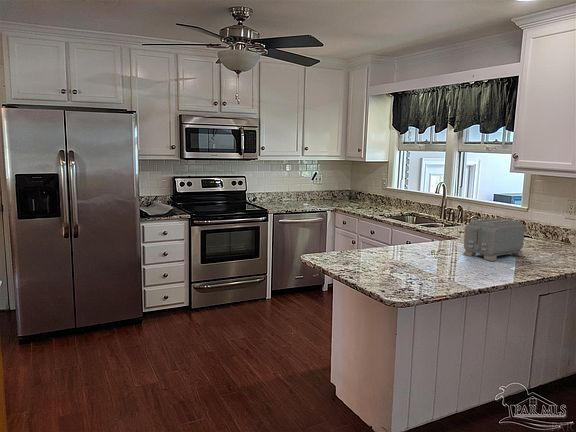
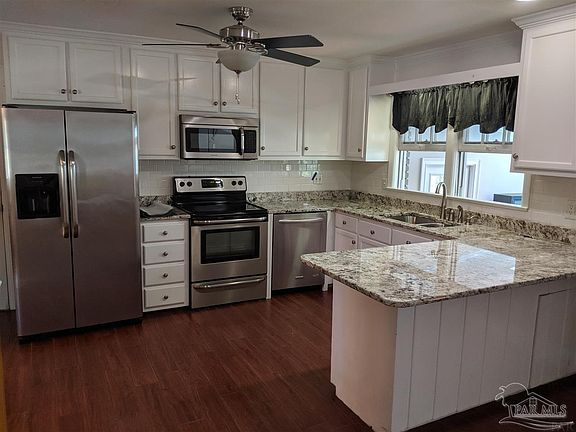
- toaster [462,217,526,262]
